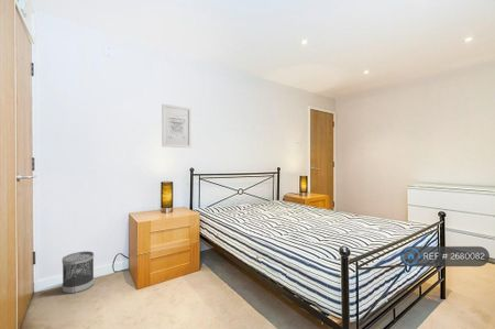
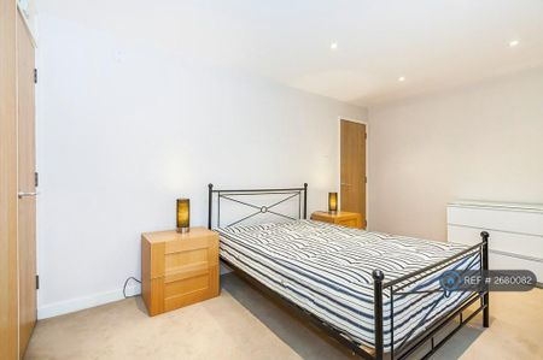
- wastebasket [62,250,95,295]
- wall art [161,102,193,149]
